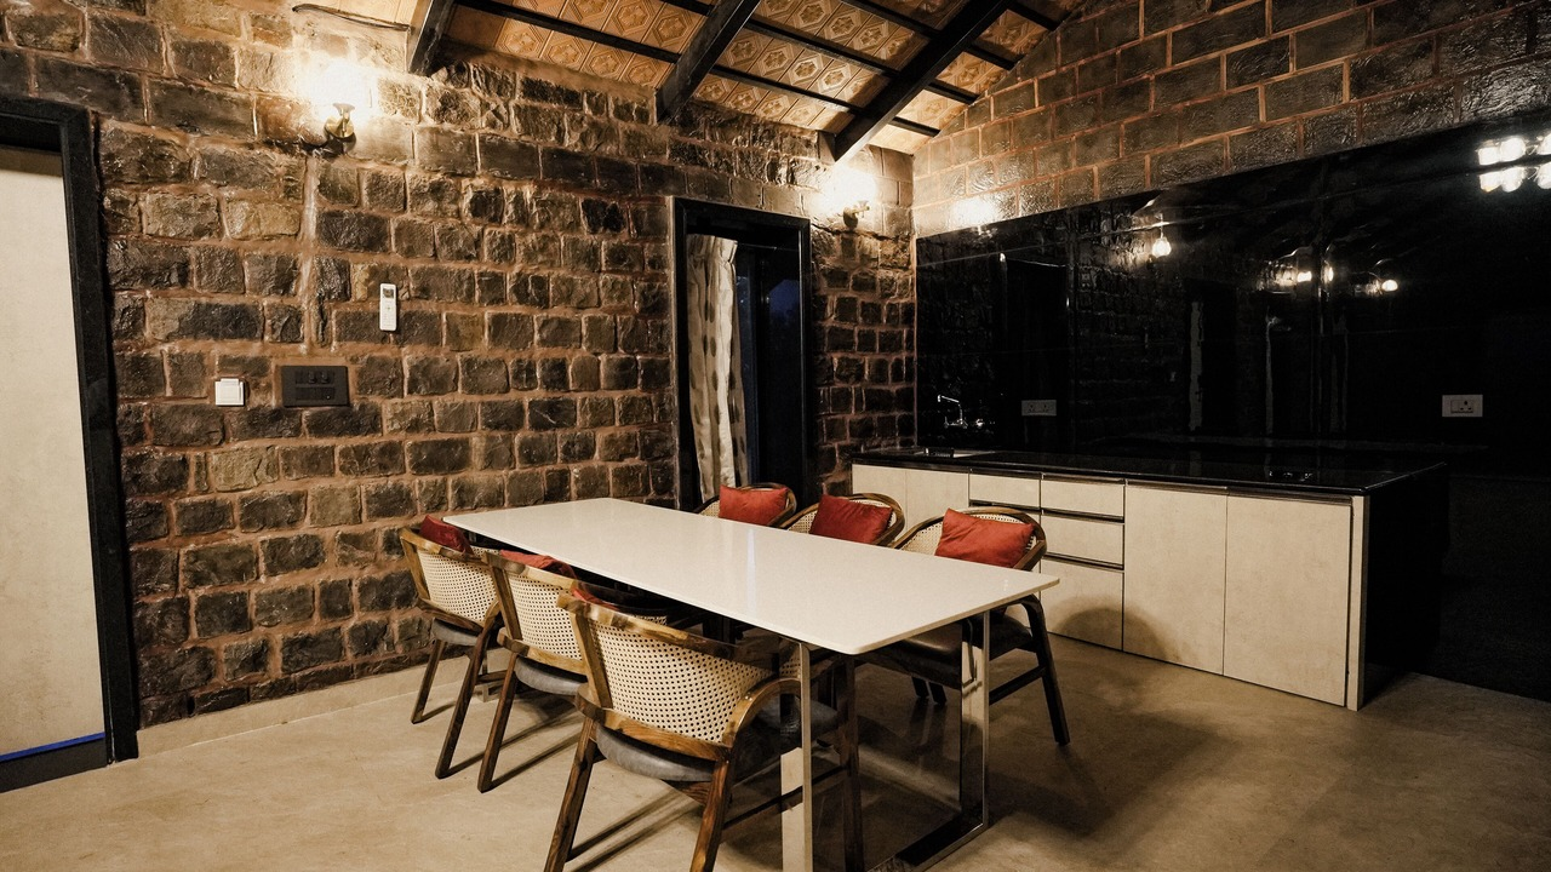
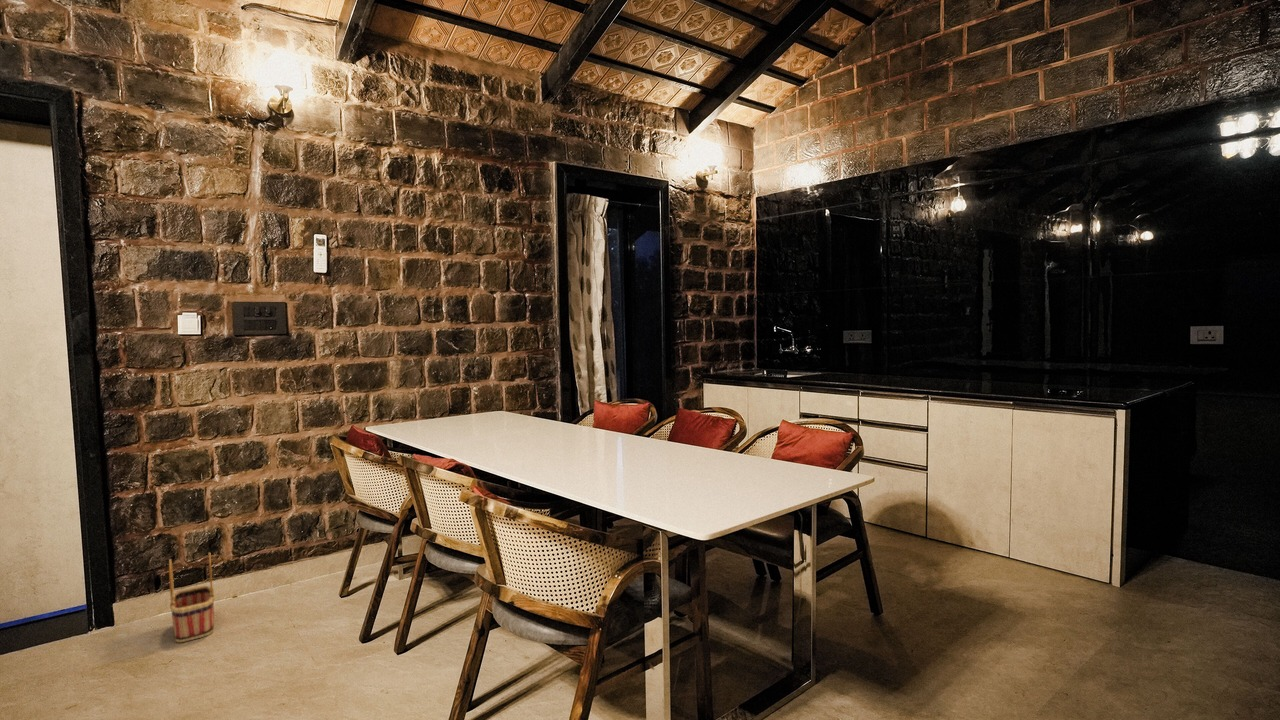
+ basket [168,551,215,644]
